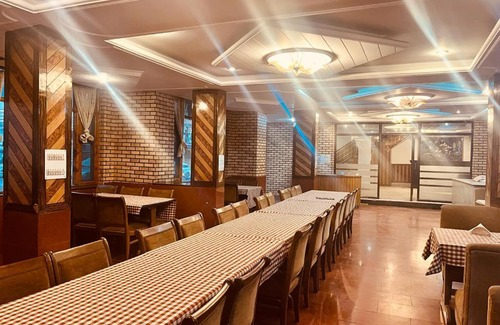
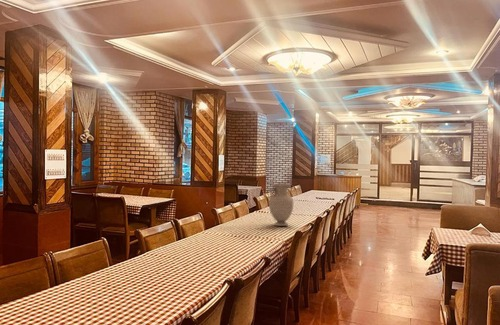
+ vase [268,182,294,227]
